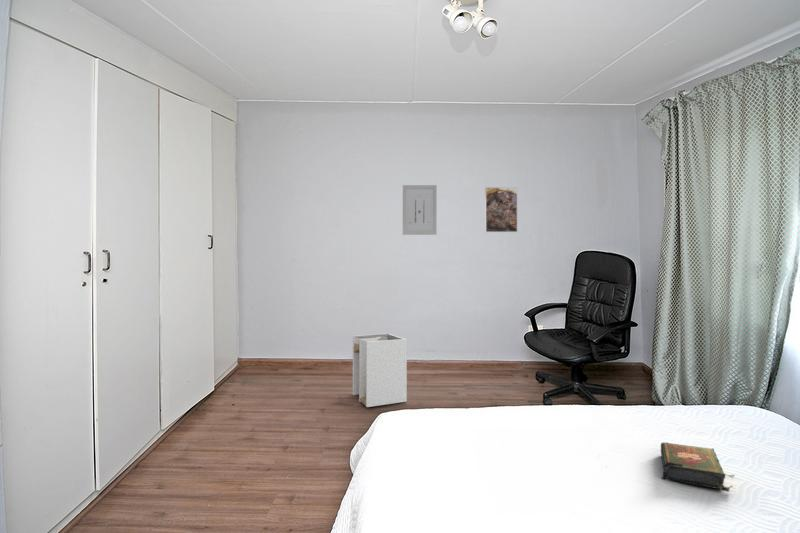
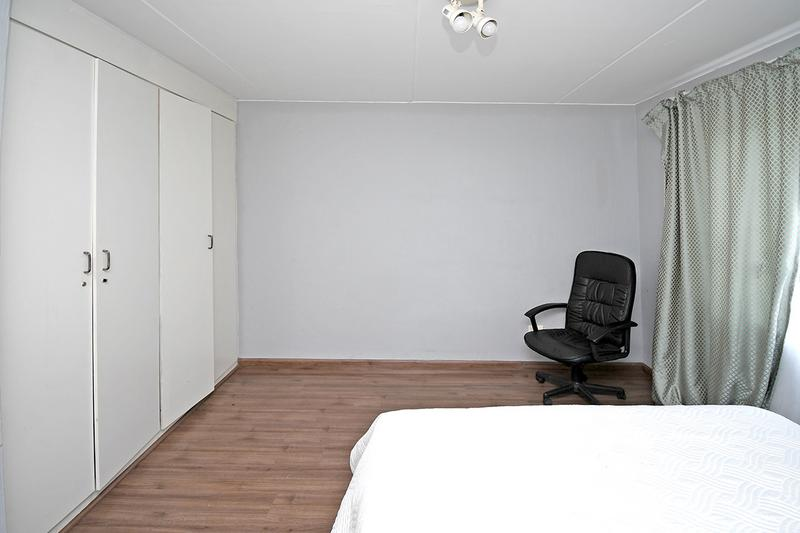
- book [660,442,736,493]
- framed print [484,186,518,233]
- laundry hamper [352,332,408,408]
- wall art [402,184,438,236]
